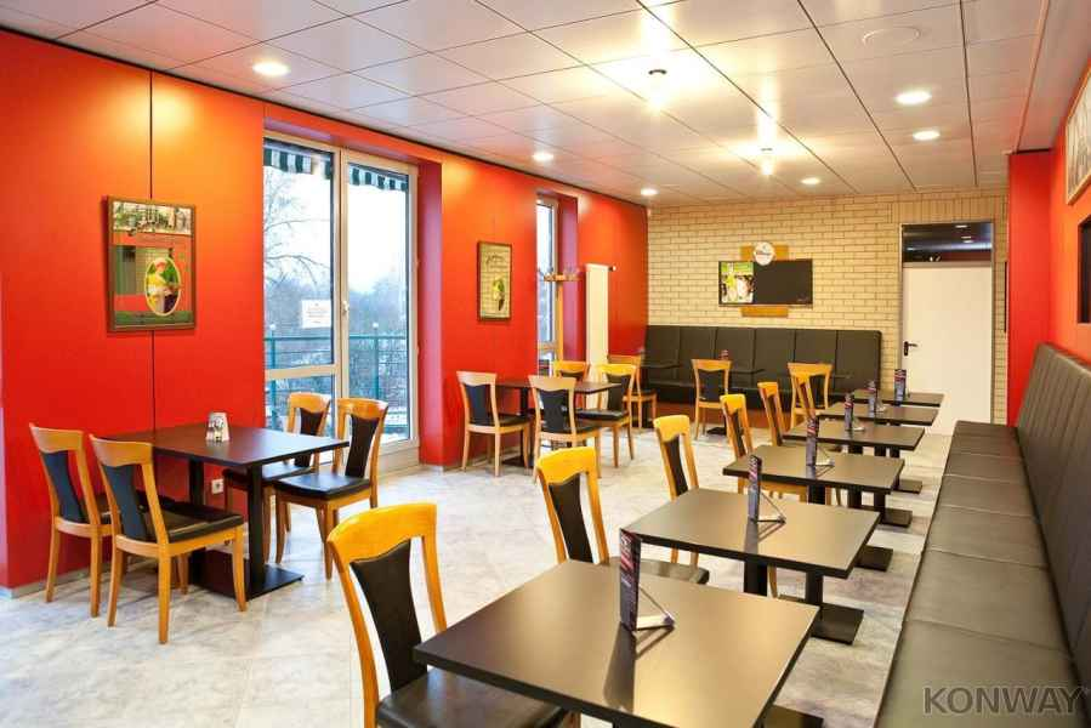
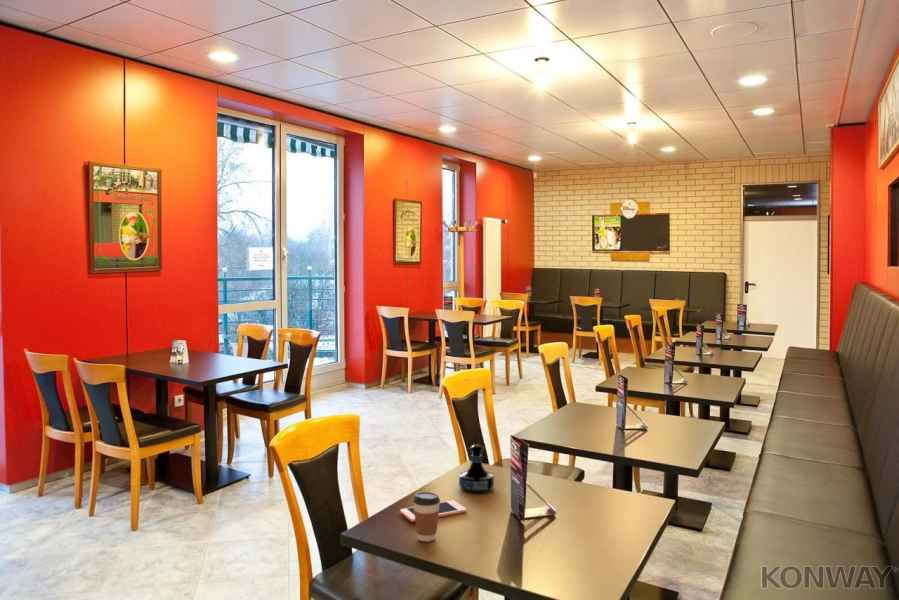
+ coffee cup [412,491,441,543]
+ cell phone [399,499,468,523]
+ tequila bottle [458,443,495,494]
